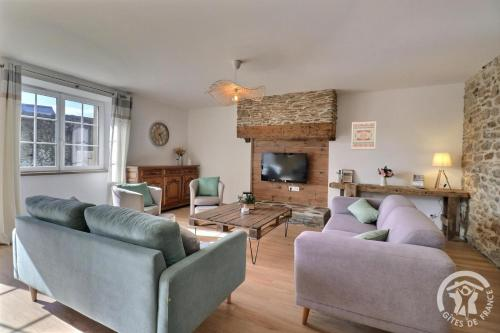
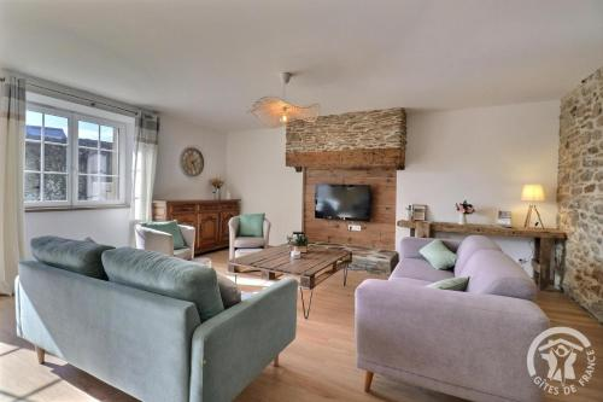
- wall art [350,119,377,151]
